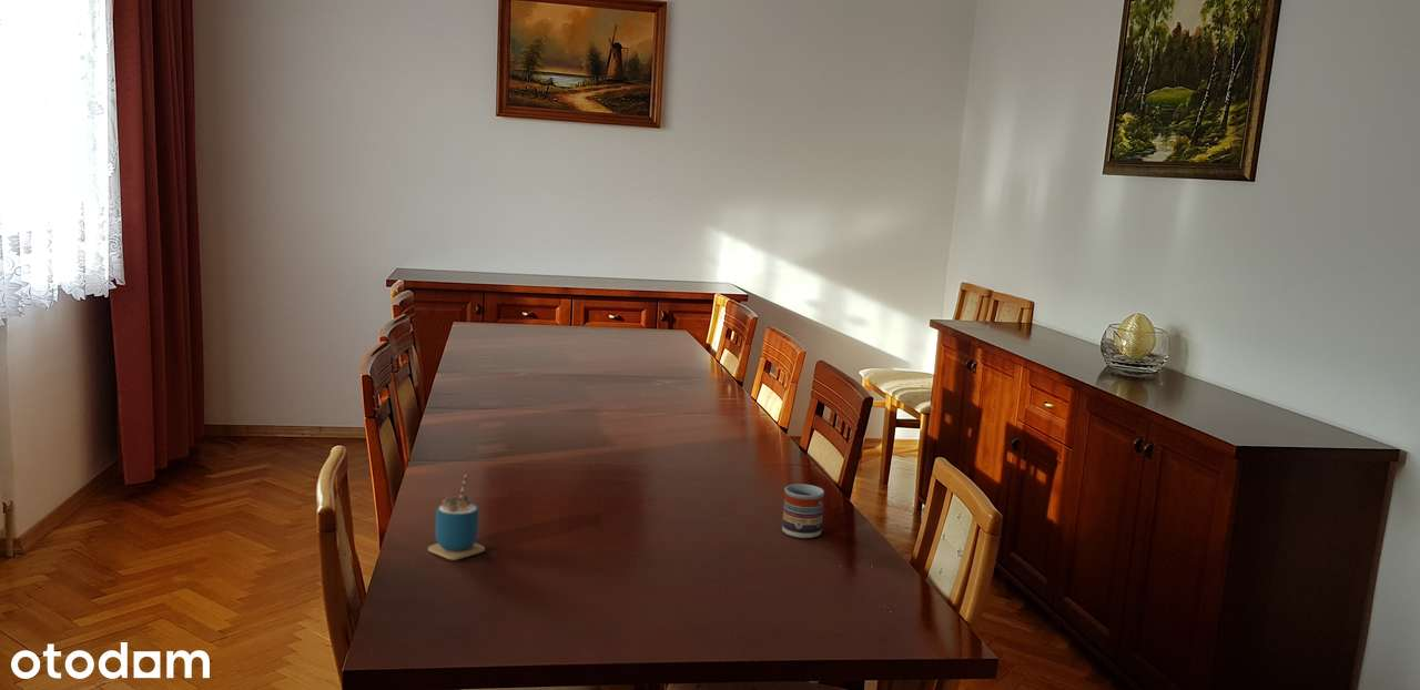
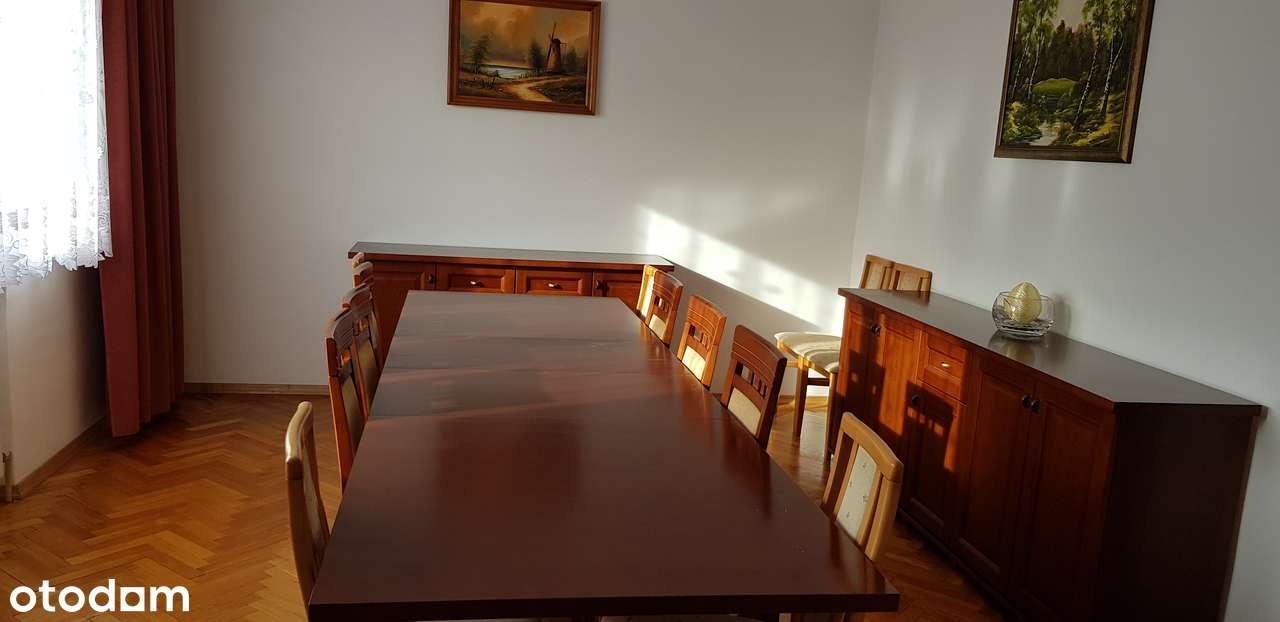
- cup [781,483,825,539]
- cup [427,474,486,561]
